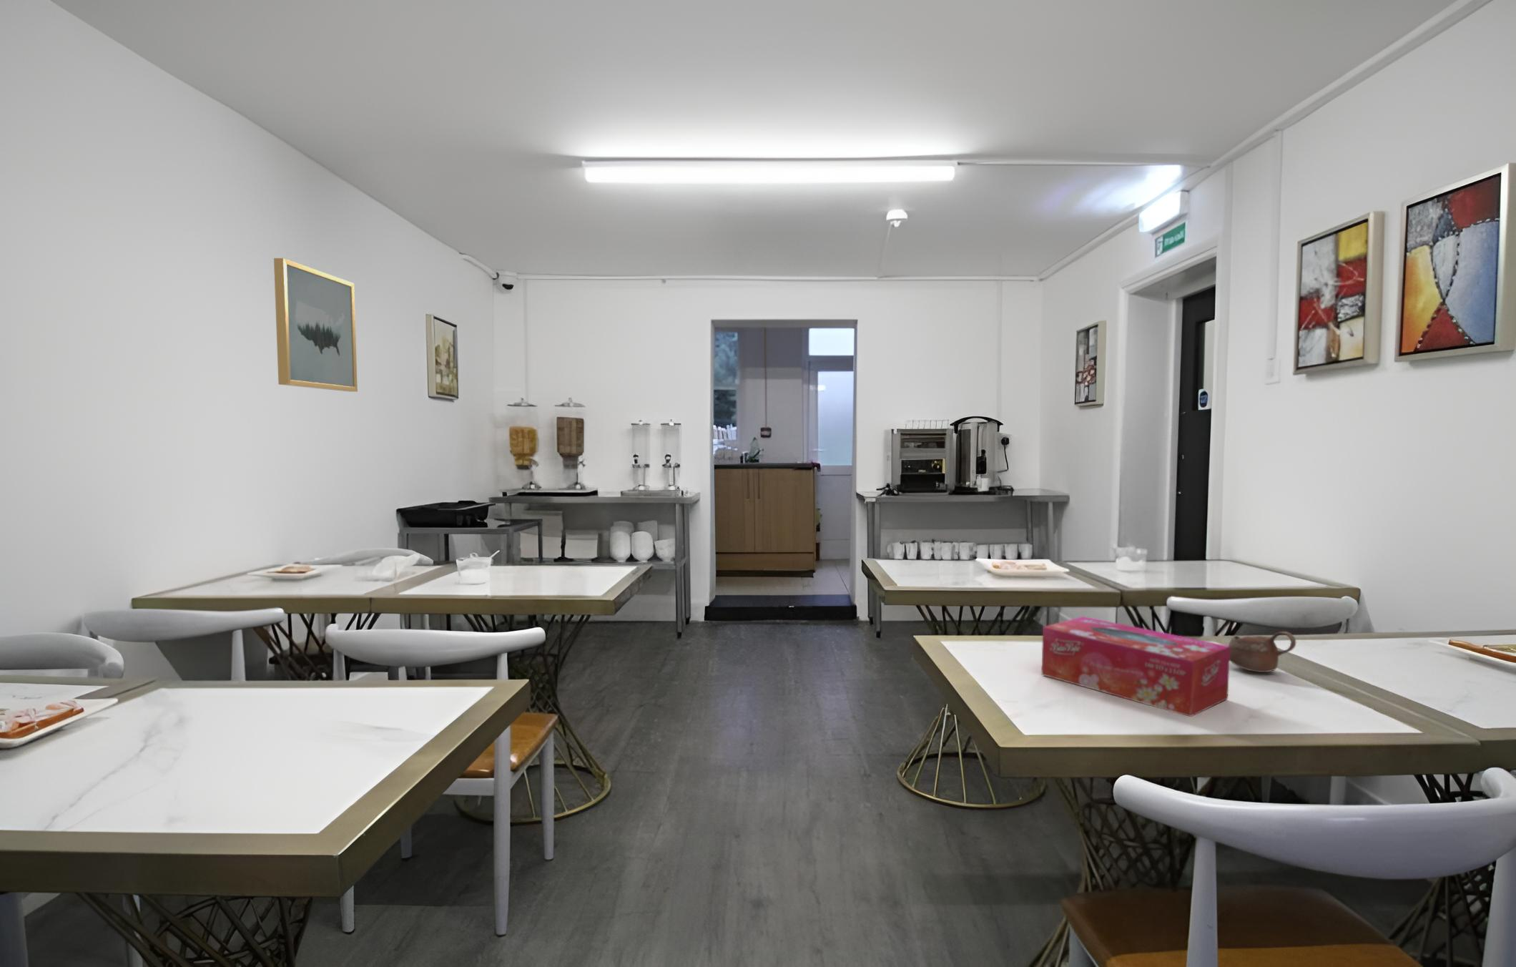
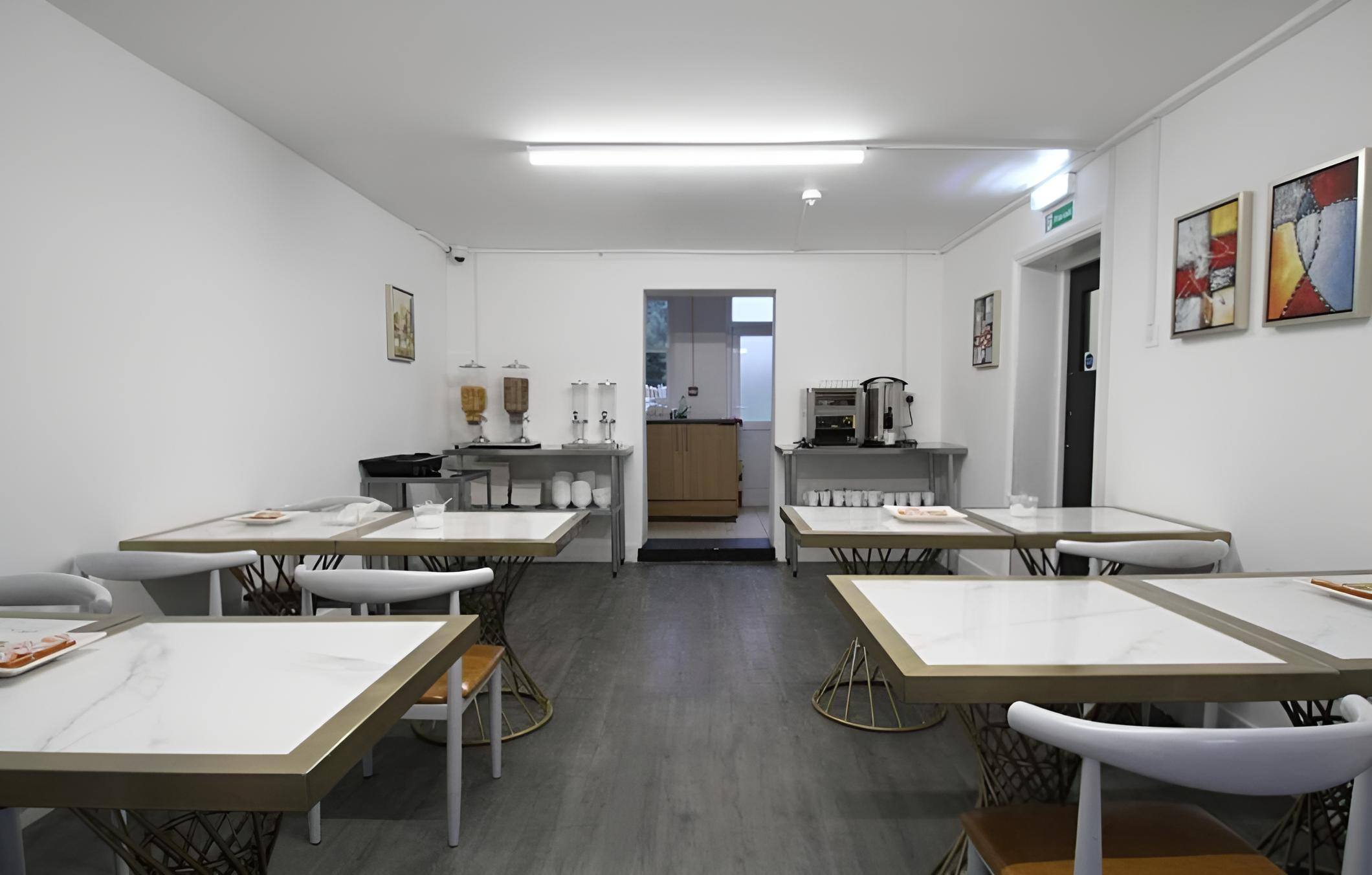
- tissue box [1041,616,1230,717]
- cup [1228,631,1296,673]
- wall art [273,257,358,392]
